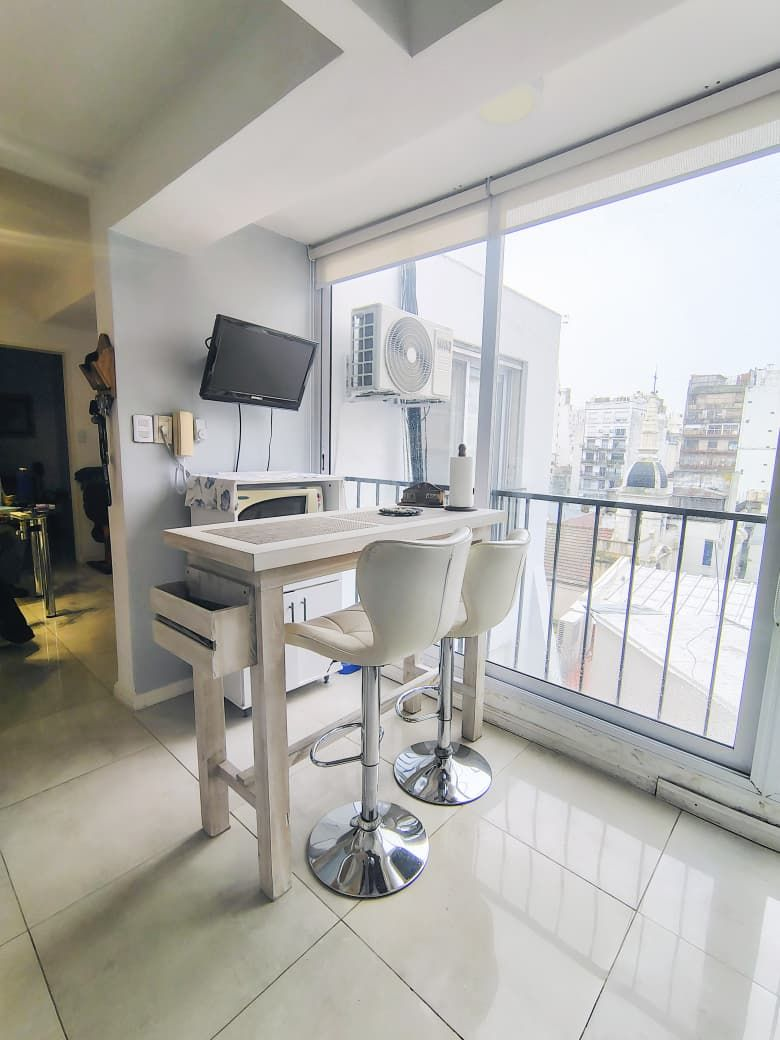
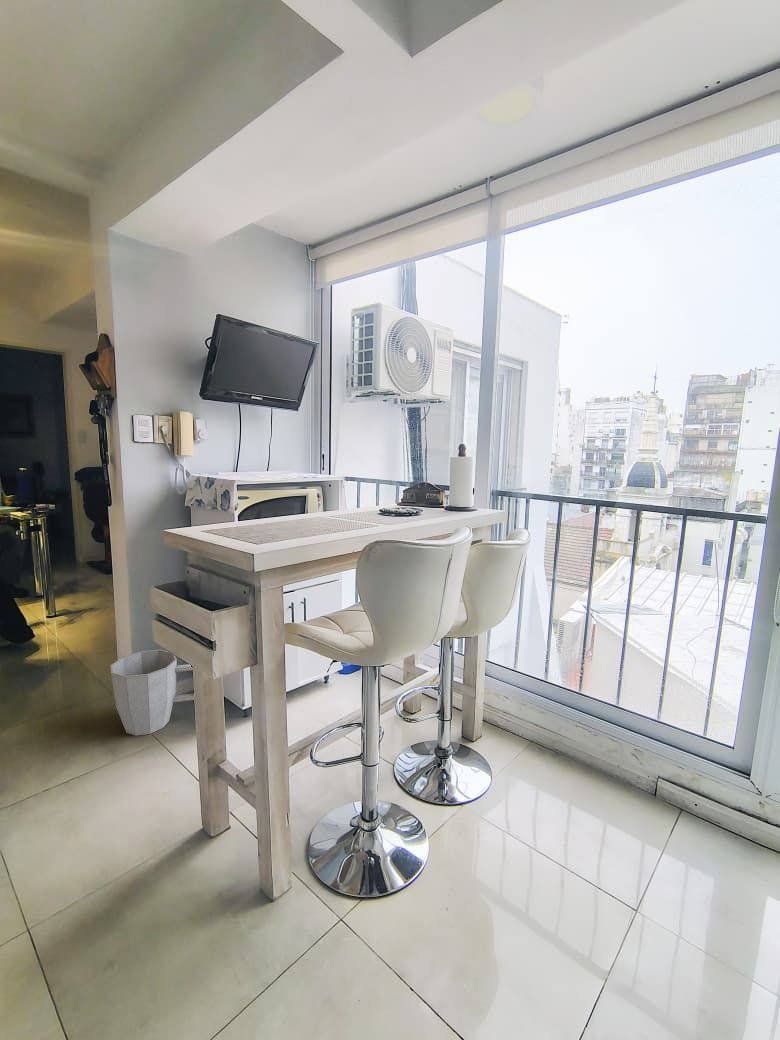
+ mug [109,649,195,737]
